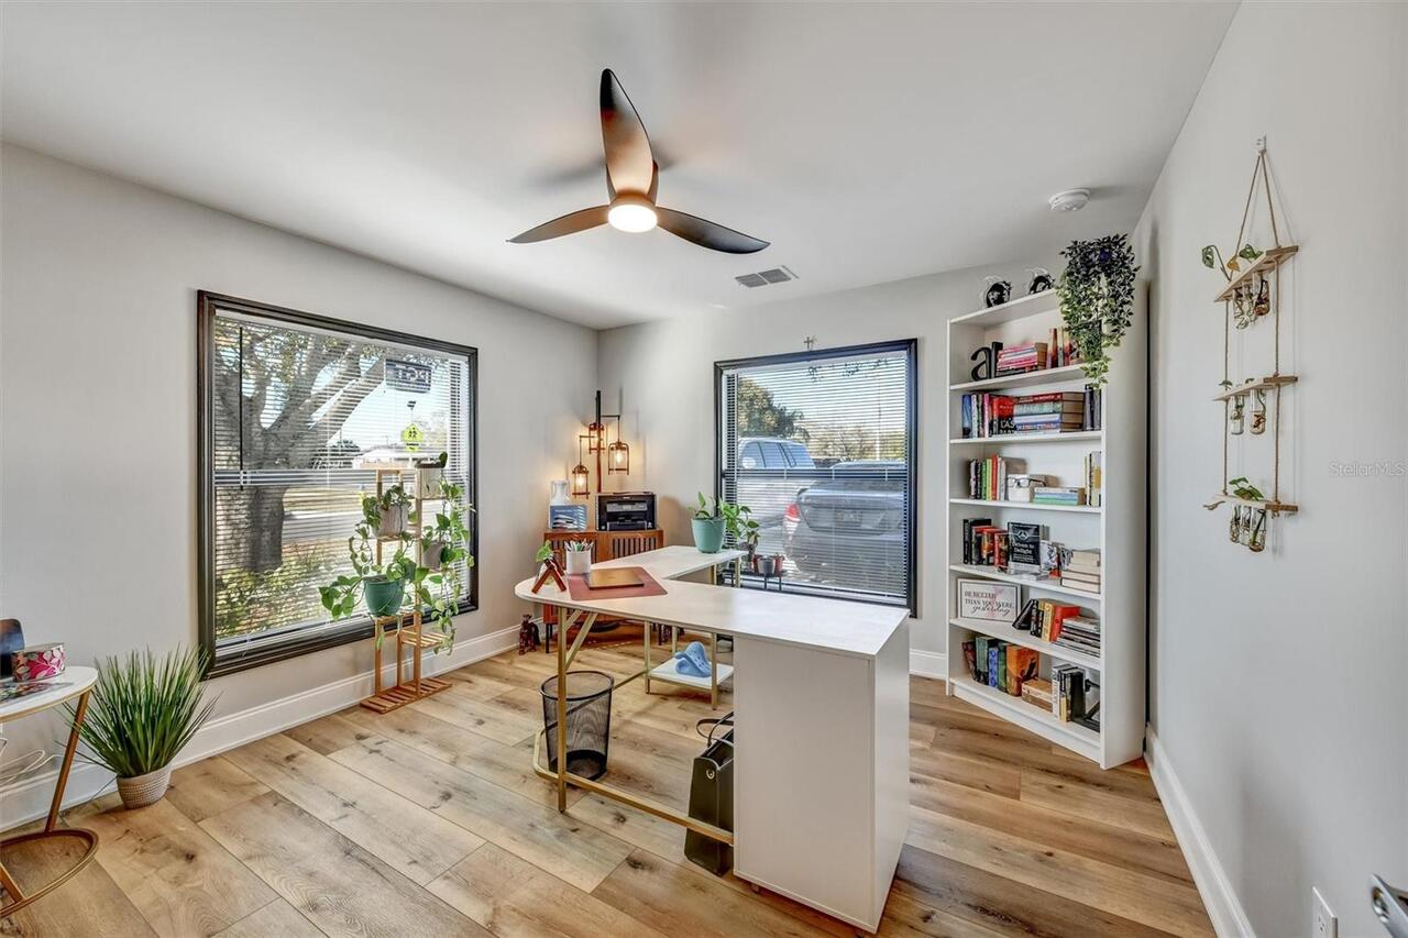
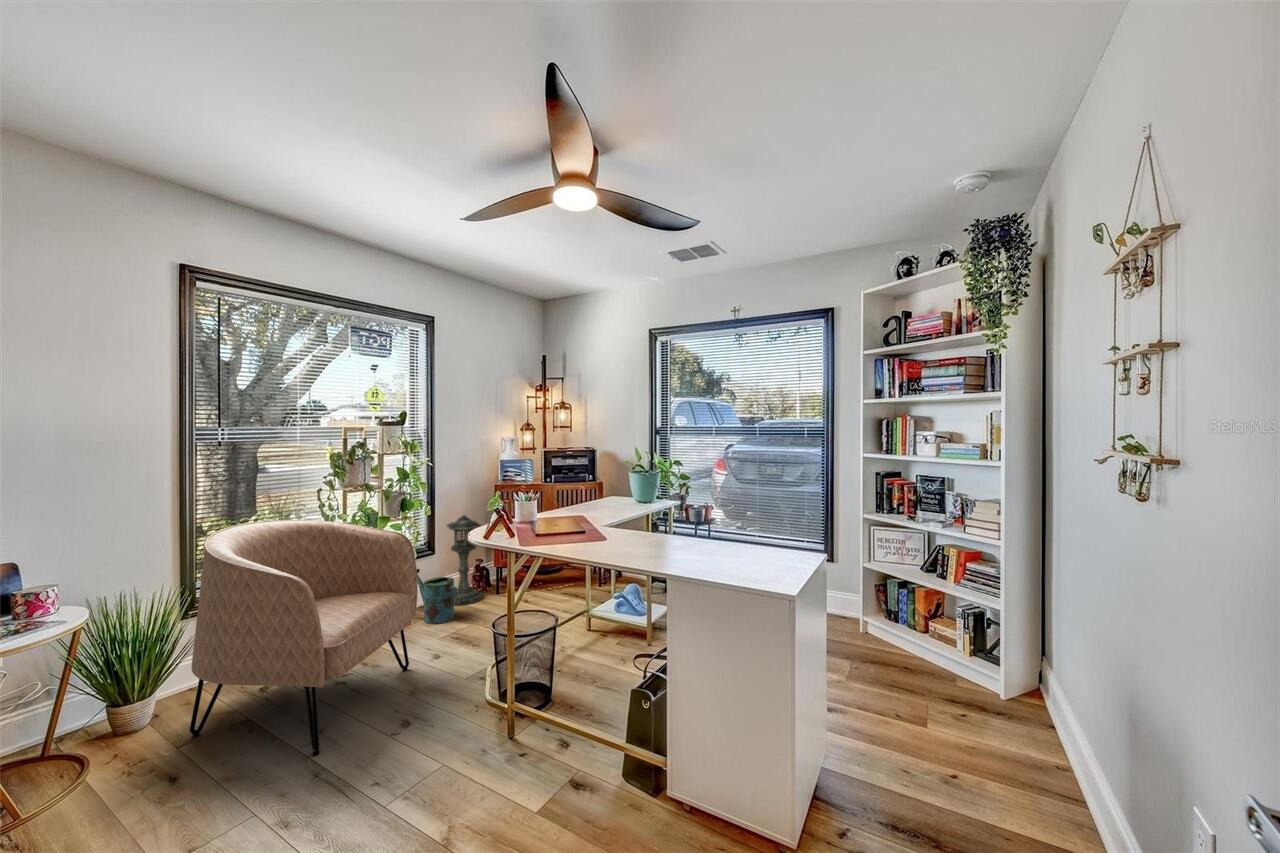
+ watering can [417,568,458,625]
+ armchair [188,519,419,757]
+ lantern [445,513,484,606]
